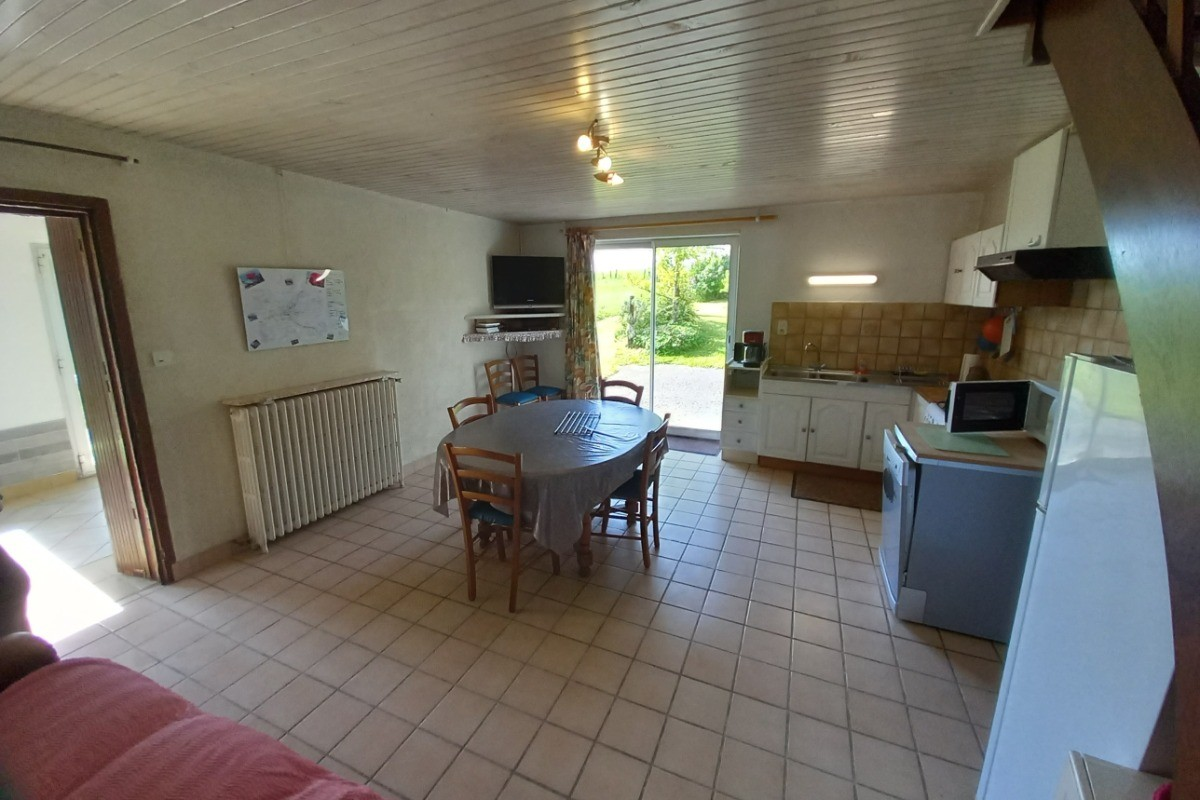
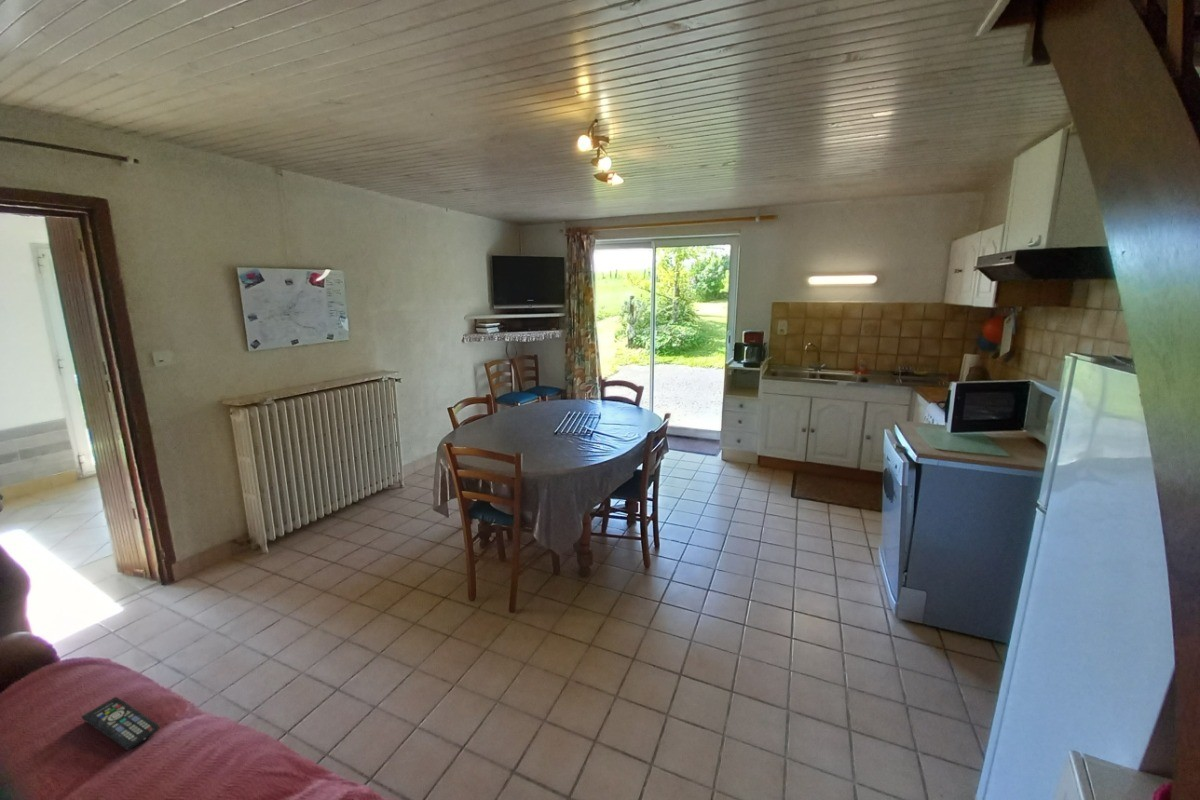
+ remote control [80,696,161,751]
